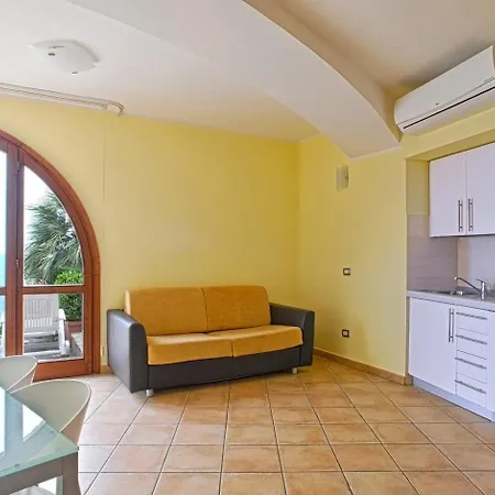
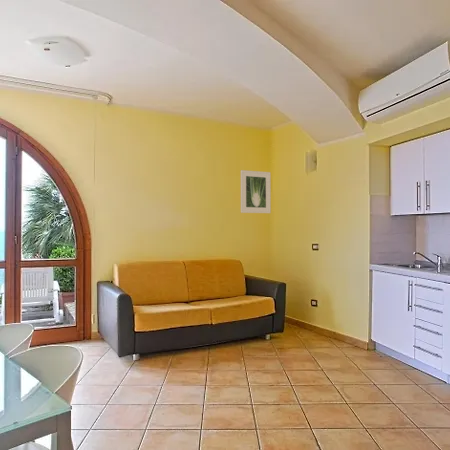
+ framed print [240,169,272,214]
